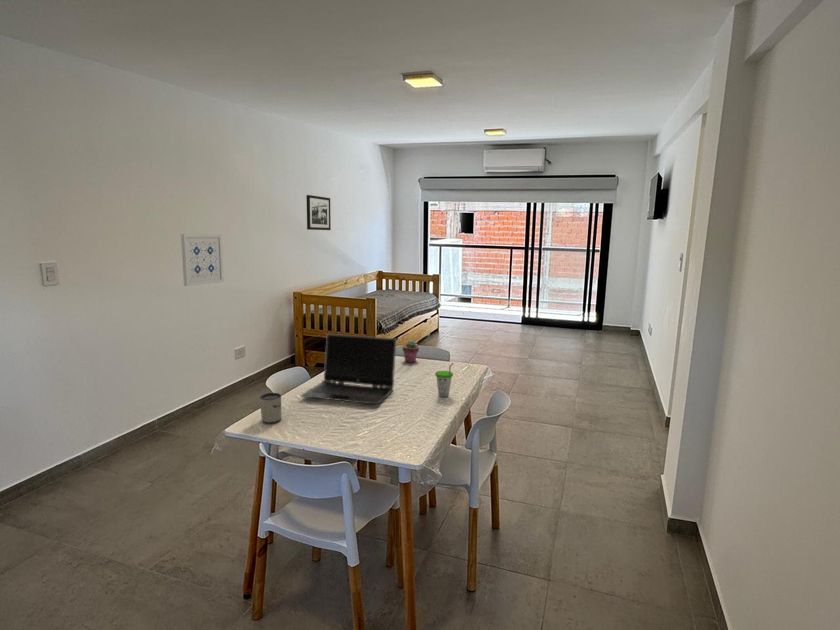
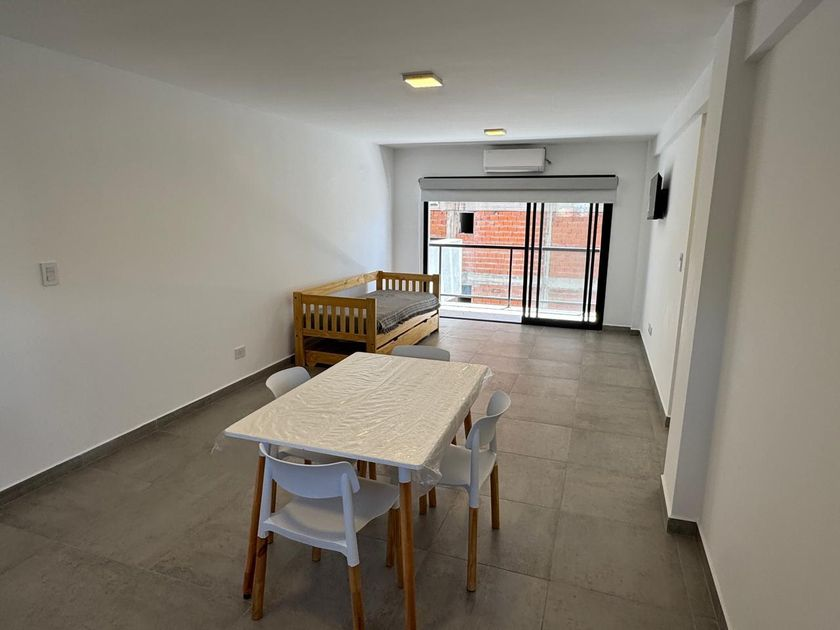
- picture frame [305,194,332,231]
- mug [259,392,282,424]
- wall art [180,233,225,287]
- laptop computer [300,333,398,406]
- cup [434,362,455,398]
- potted succulent [402,339,420,364]
